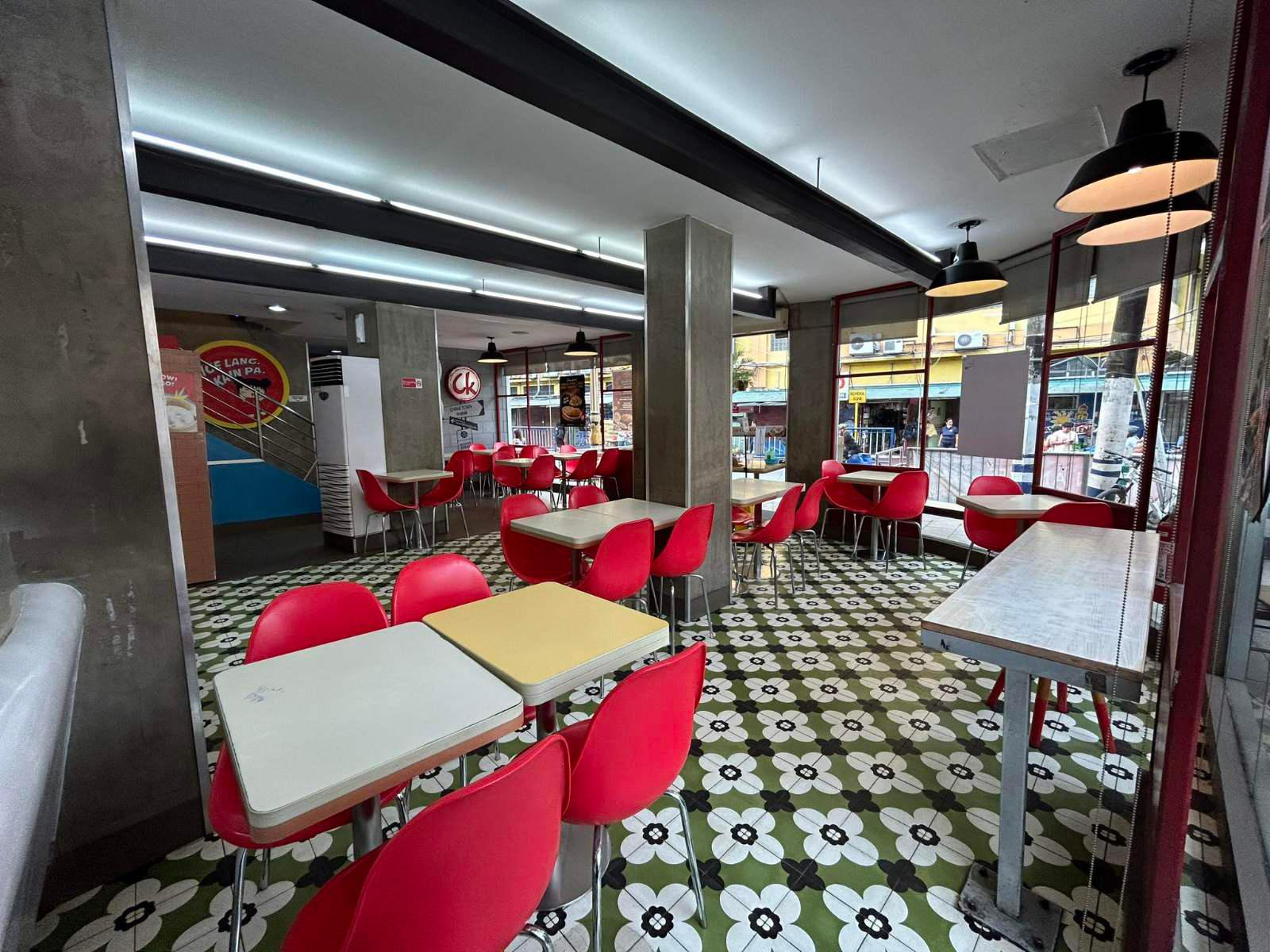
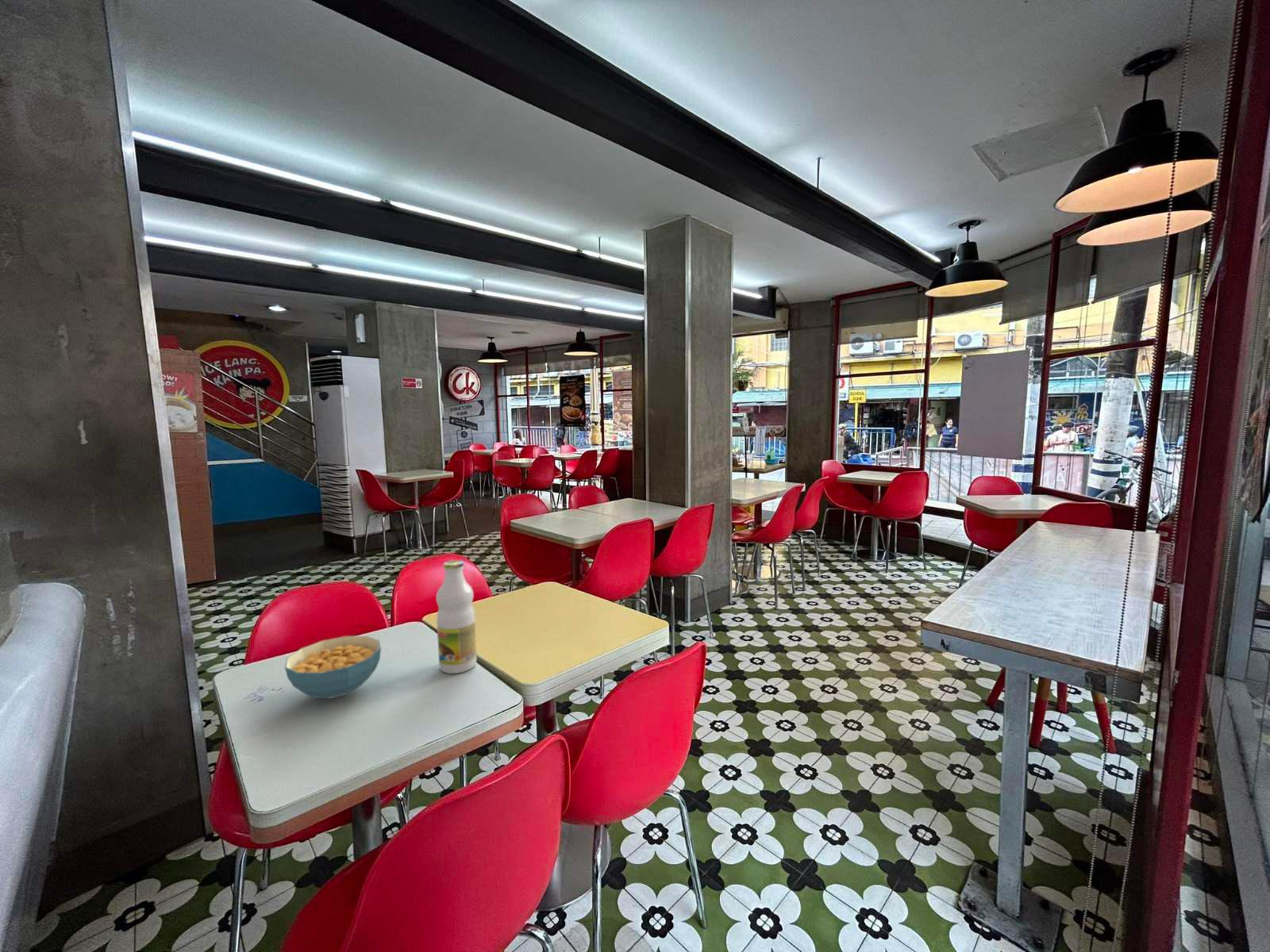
+ bottle [436,559,478,674]
+ cereal bowl [284,635,382,699]
